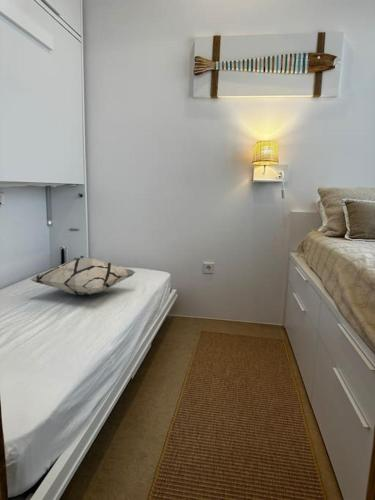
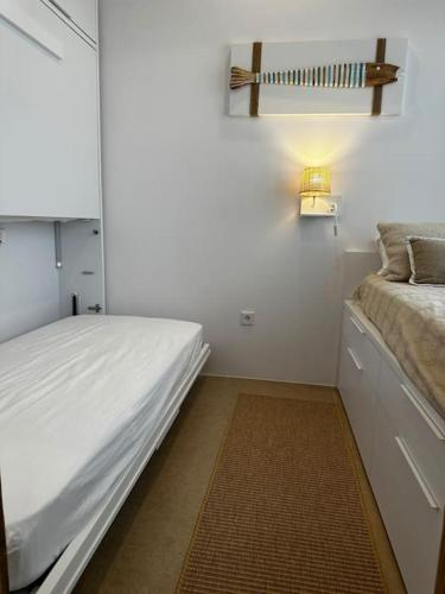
- decorative pillow [29,257,137,296]
